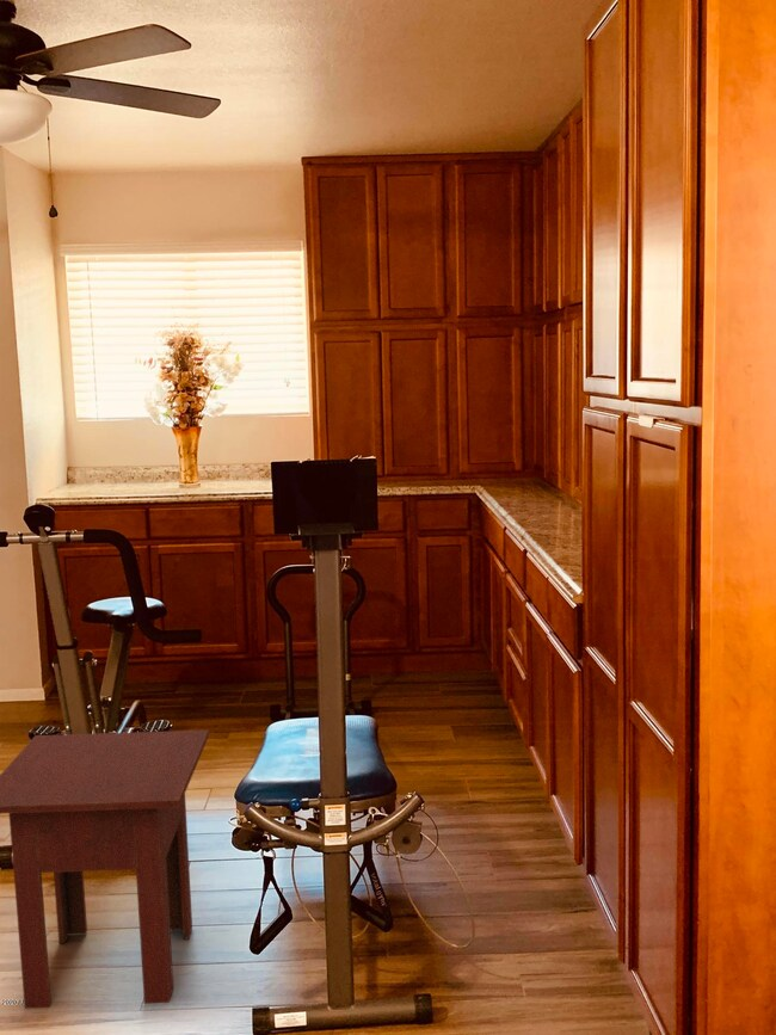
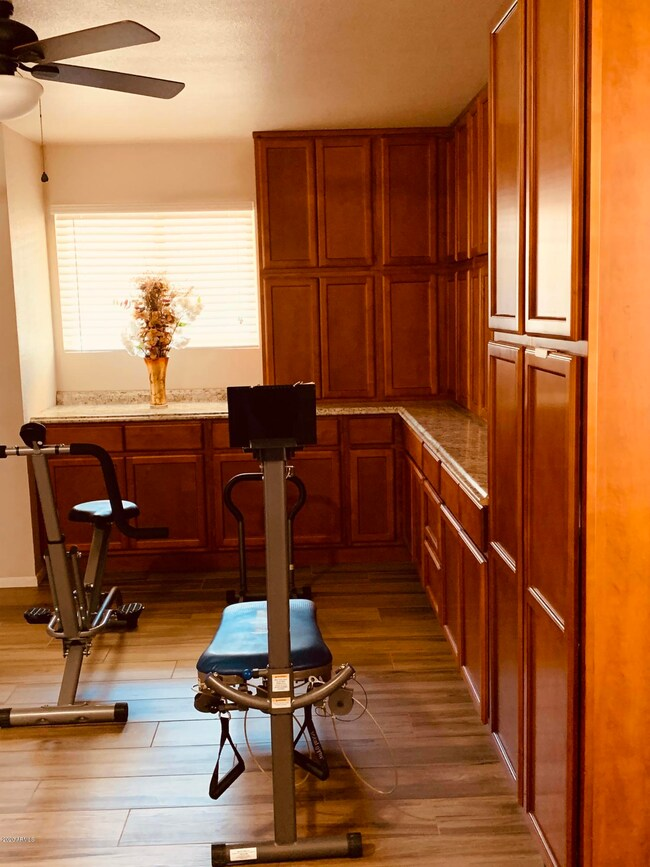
- side table [0,729,210,1010]
